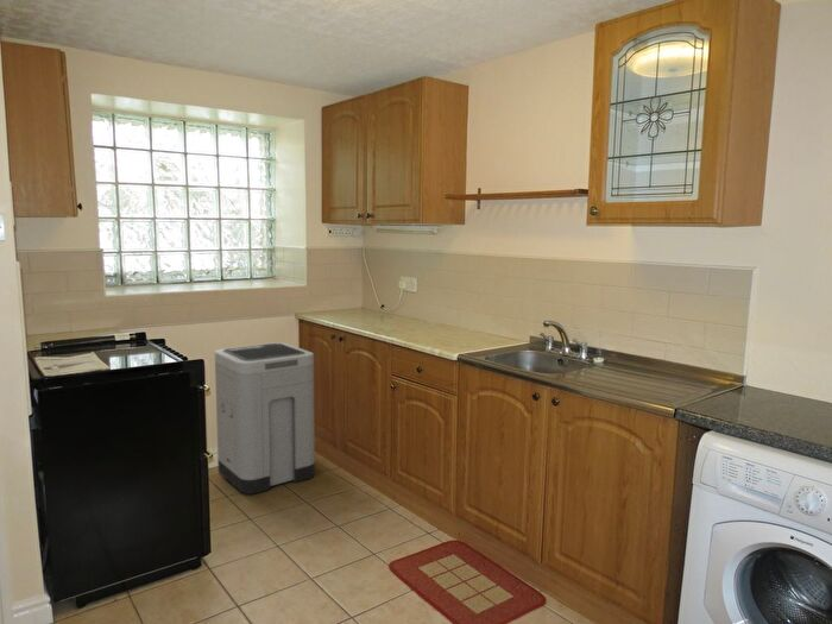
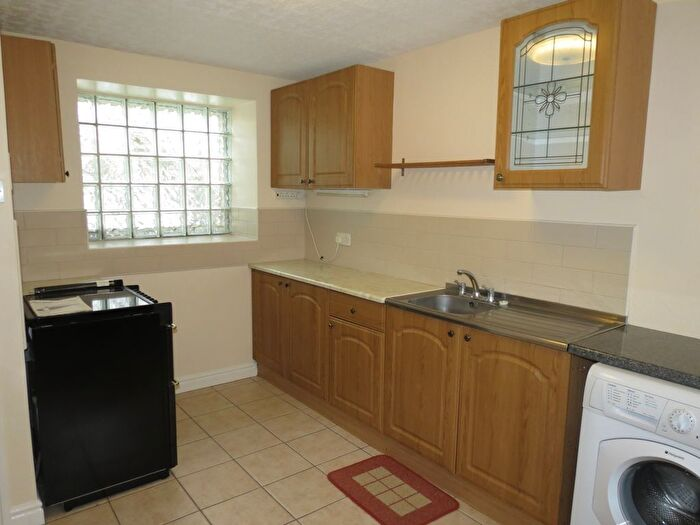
- trash can [214,342,316,496]
